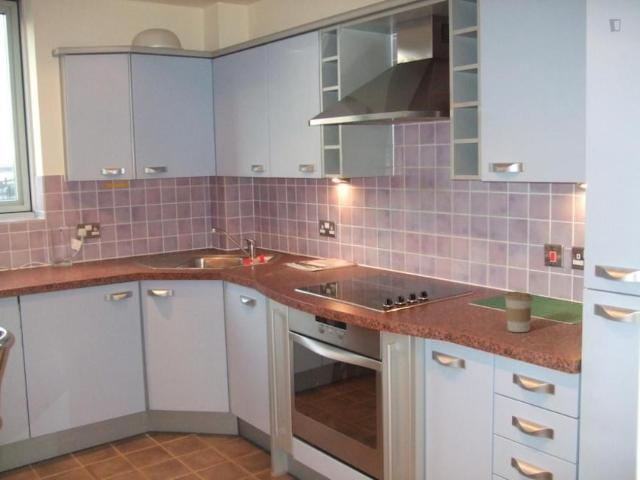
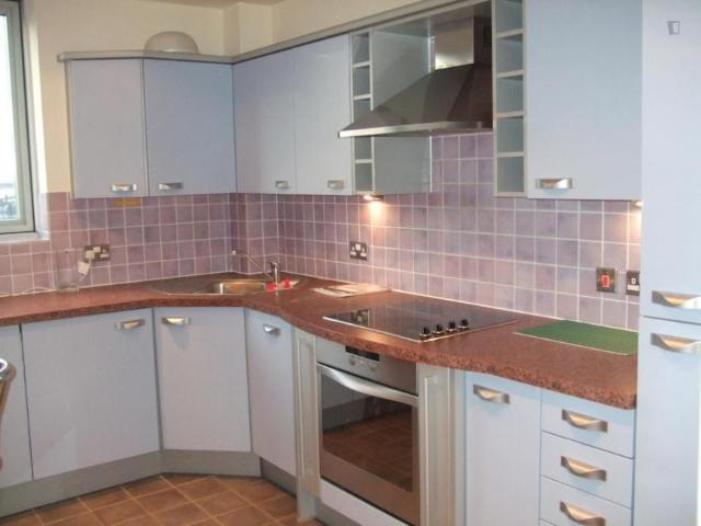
- coffee cup [503,291,534,333]
